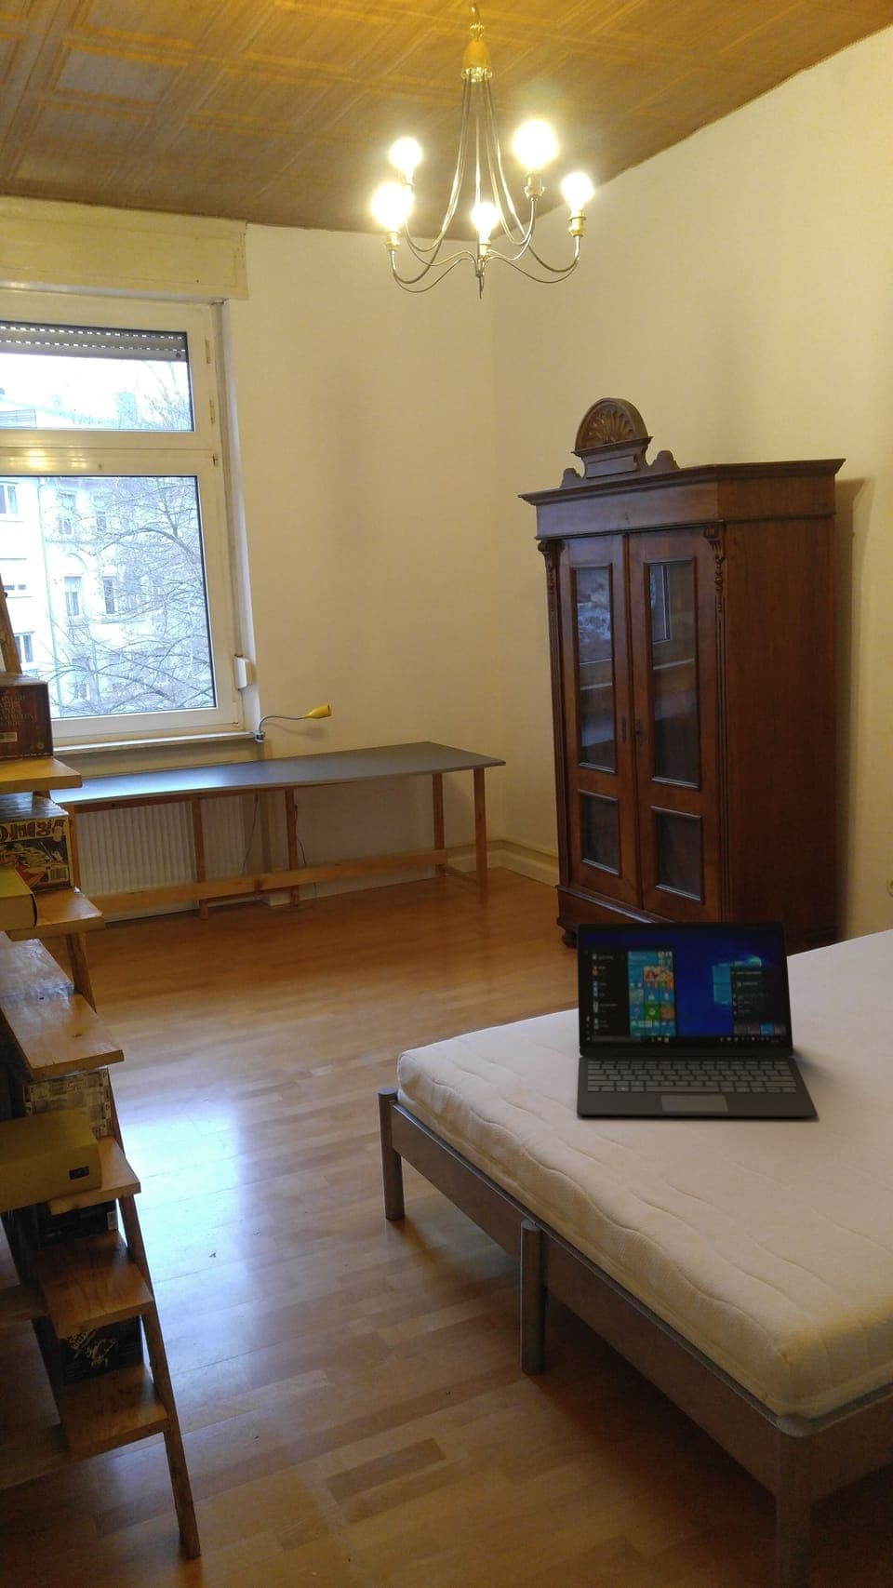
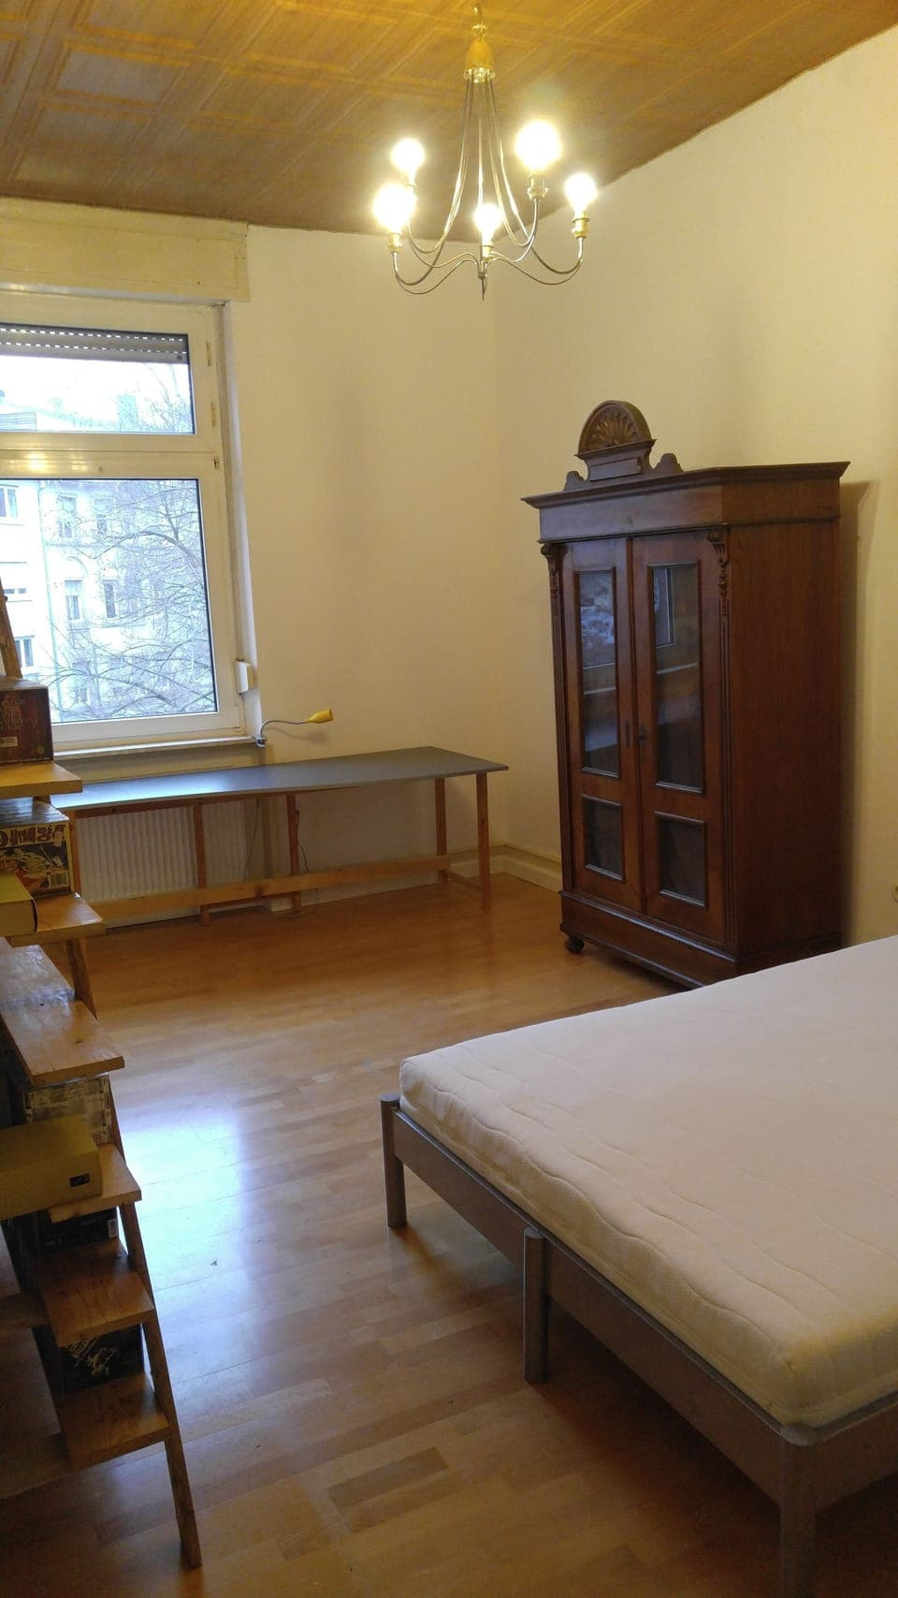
- laptop [576,921,819,1118]
